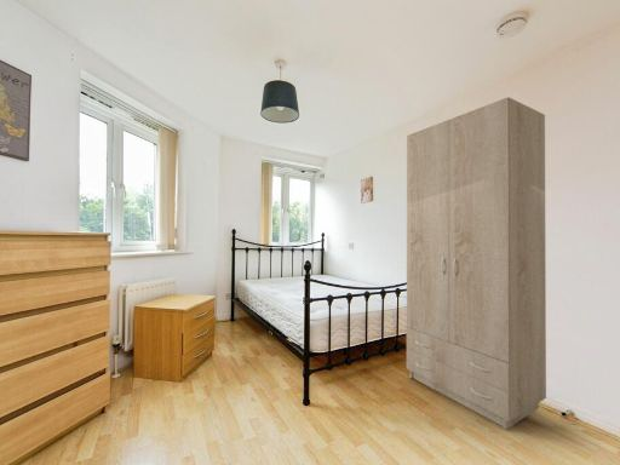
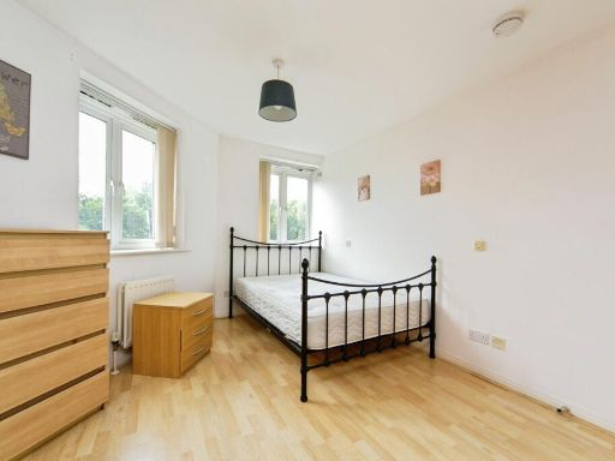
- wardrobe [406,96,547,431]
